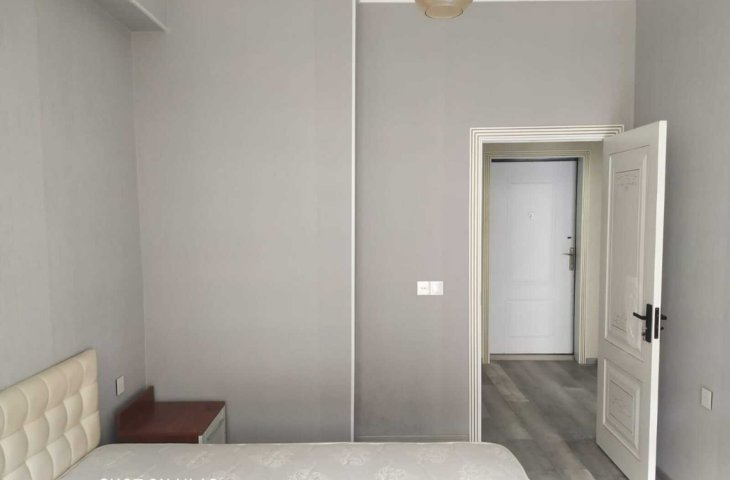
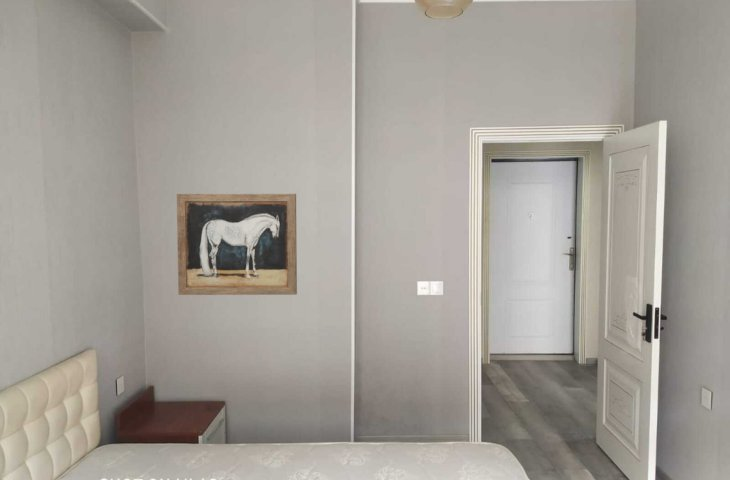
+ wall art [176,193,298,296]
